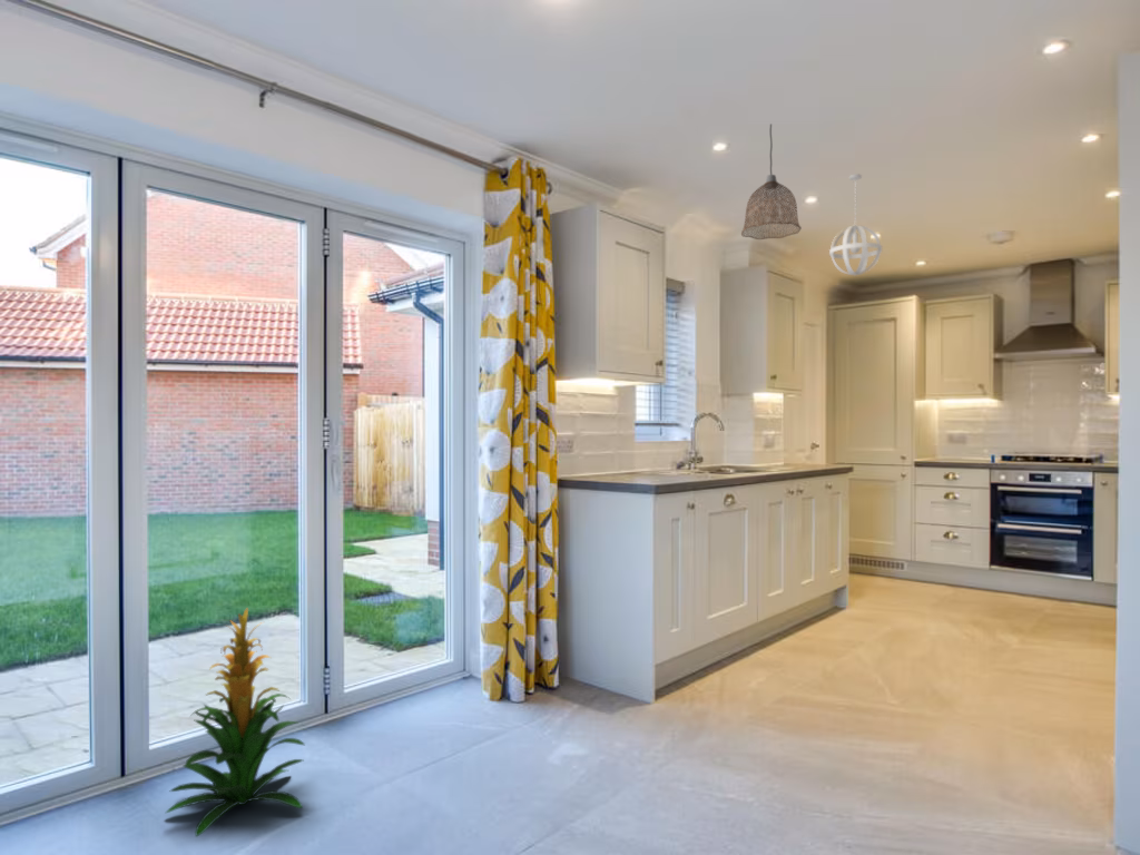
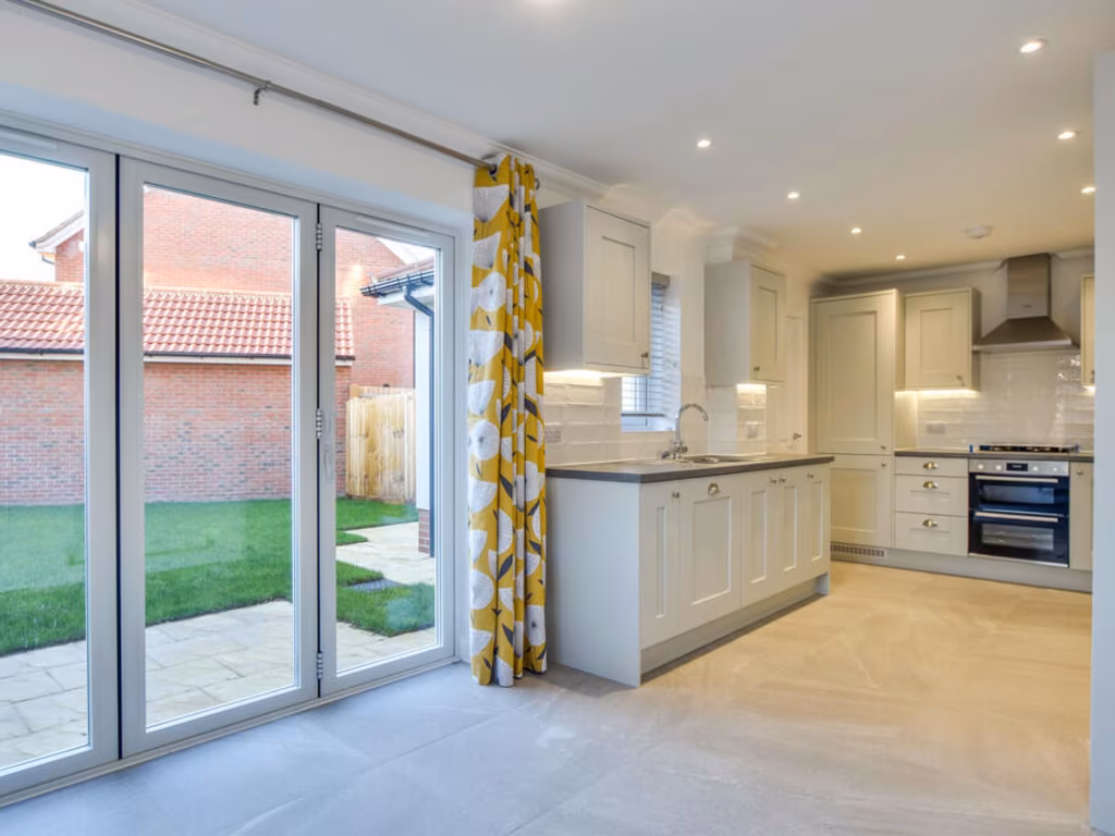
- pendant lamp [740,122,803,240]
- indoor plant [165,608,306,838]
- pendant light [828,173,883,277]
